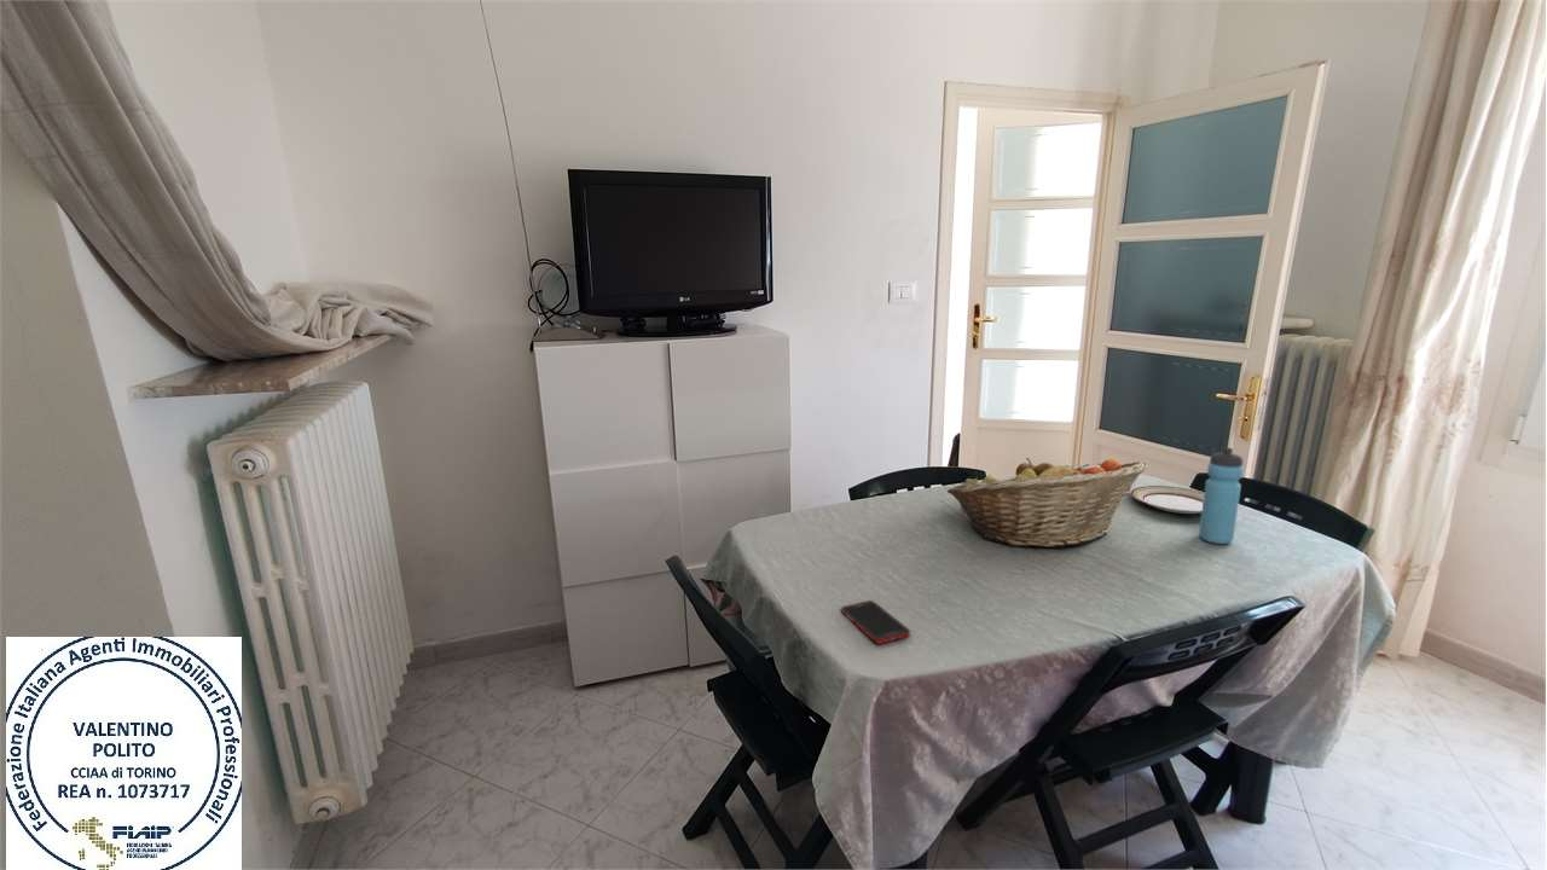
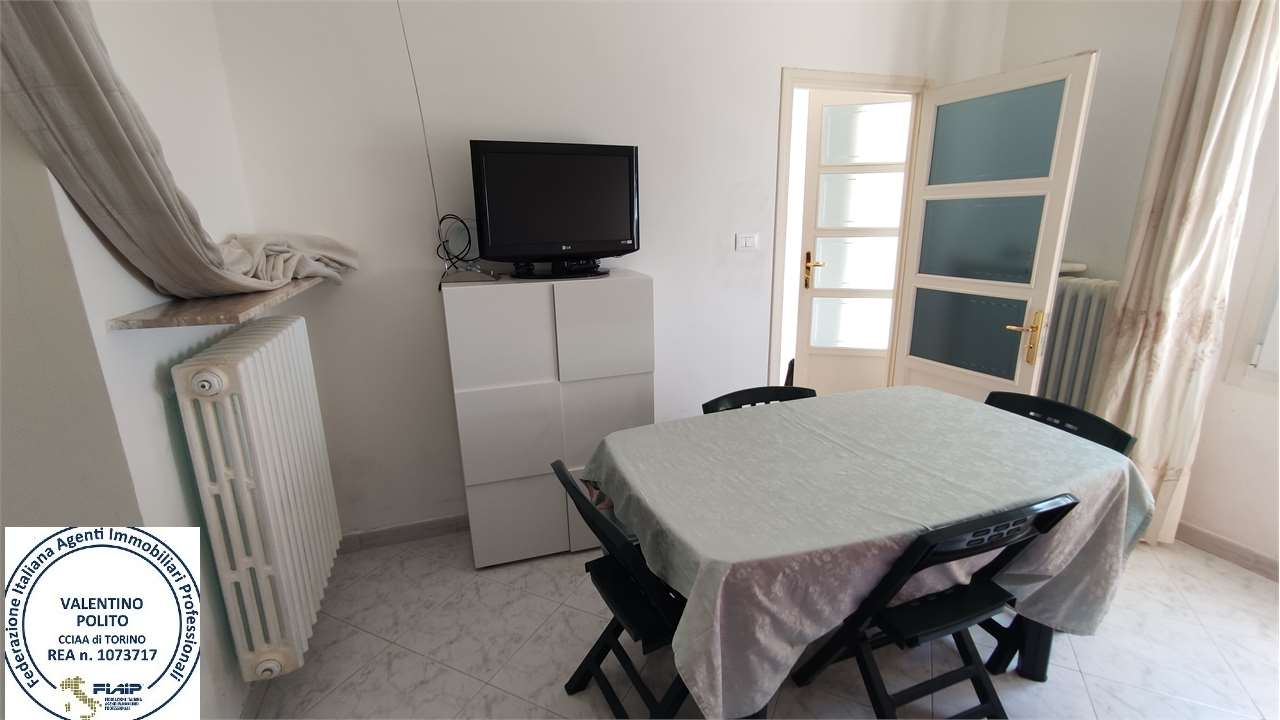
- cell phone [840,599,911,645]
- fruit basket [946,457,1149,549]
- water bottle [1198,446,1245,545]
- plate [1130,485,1205,515]
